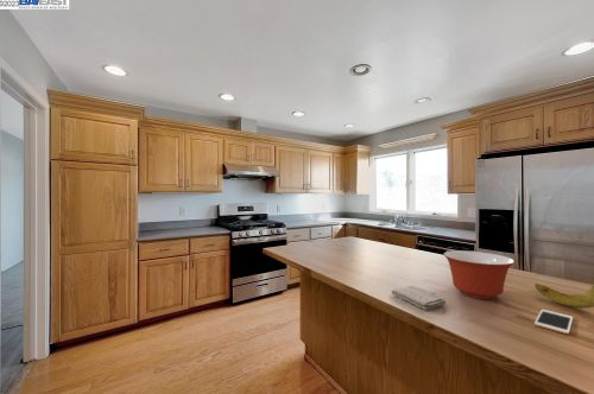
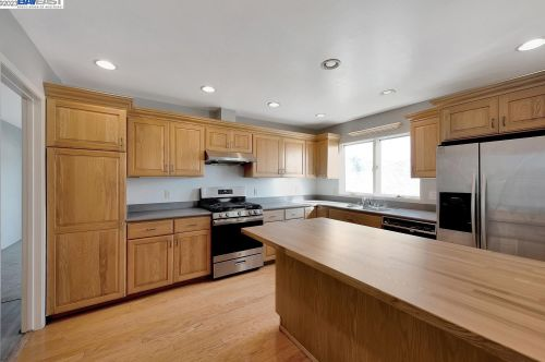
- washcloth [391,285,447,311]
- cell phone [533,309,574,335]
- mixing bowl [442,249,516,300]
- fruit [533,282,594,309]
